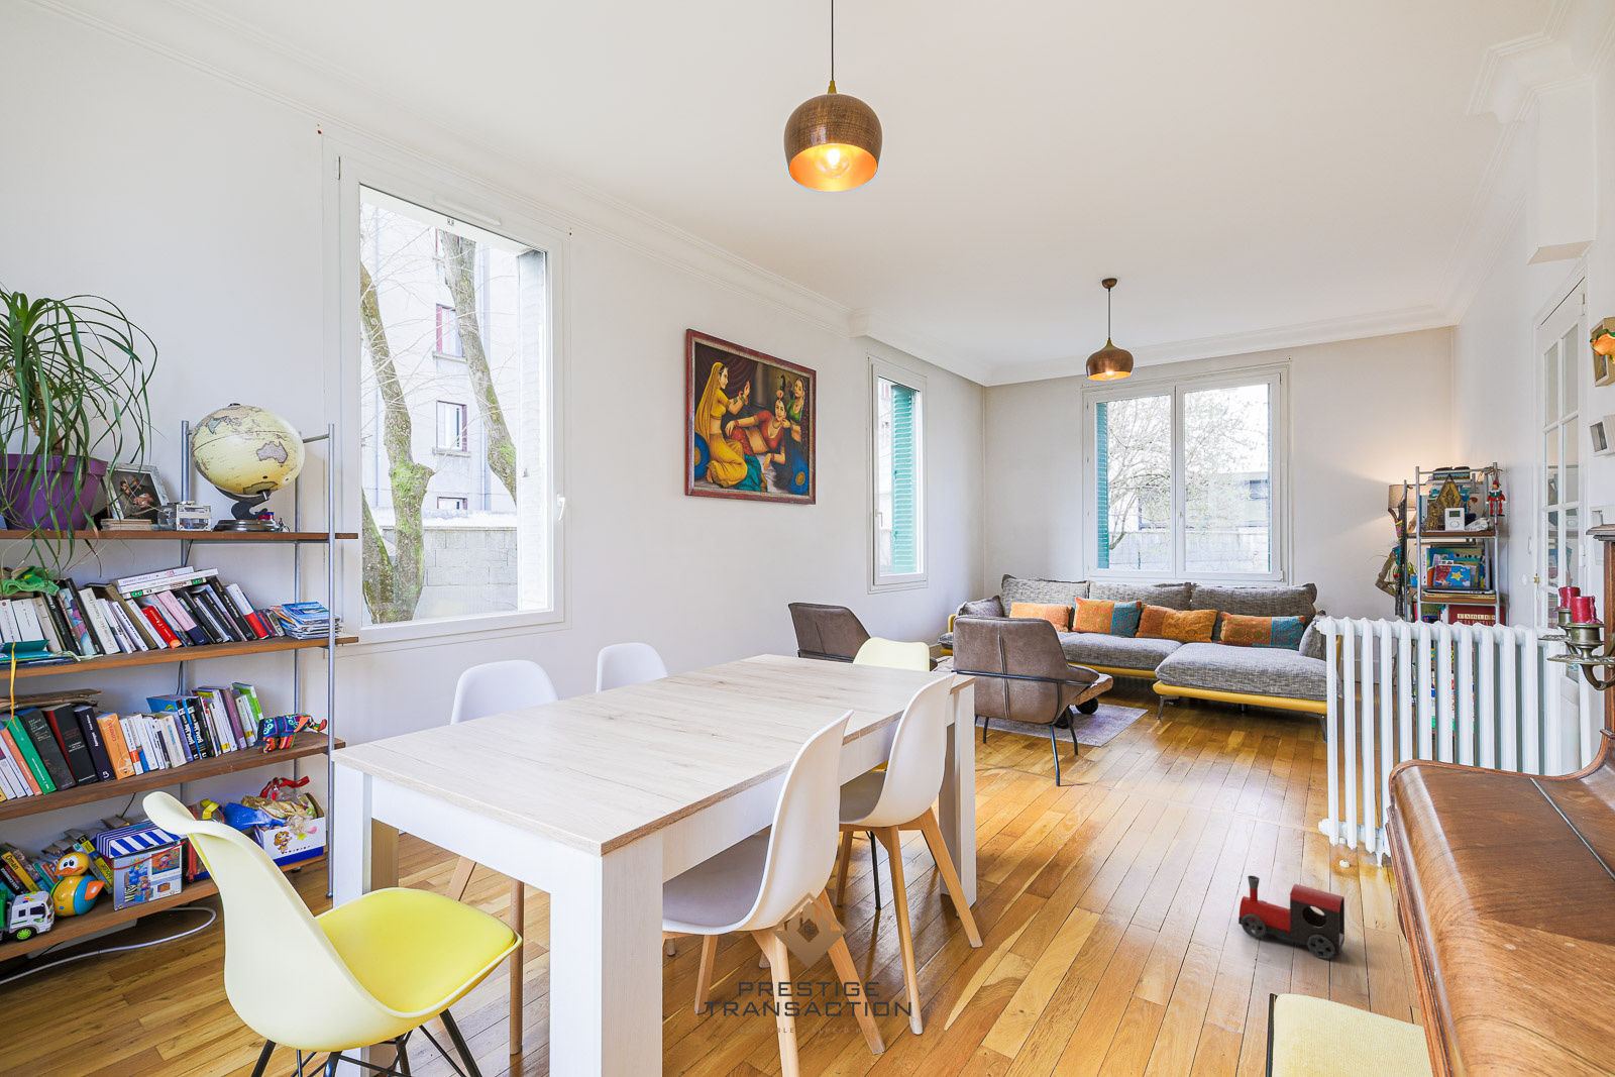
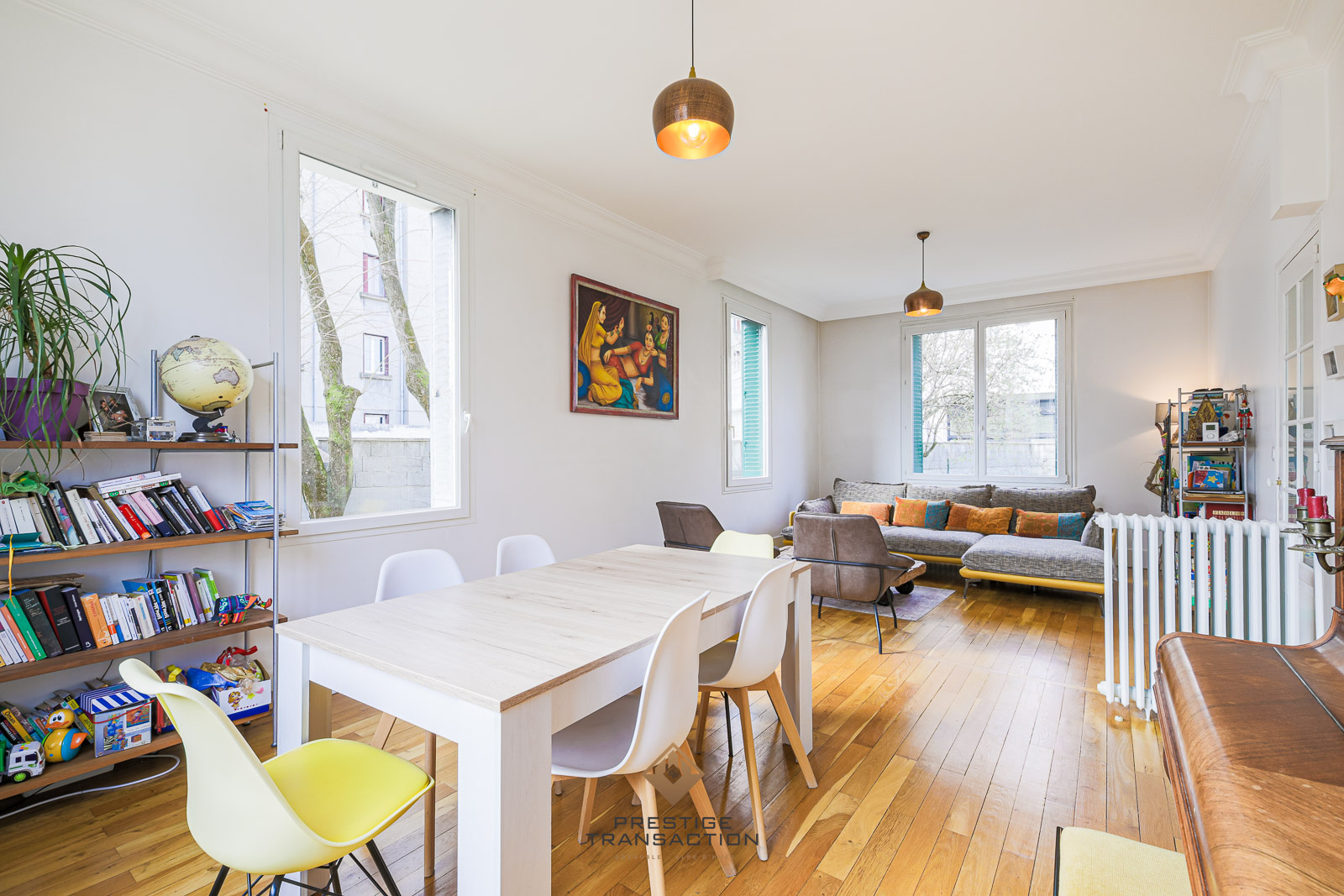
- toy train [1238,875,1346,960]
